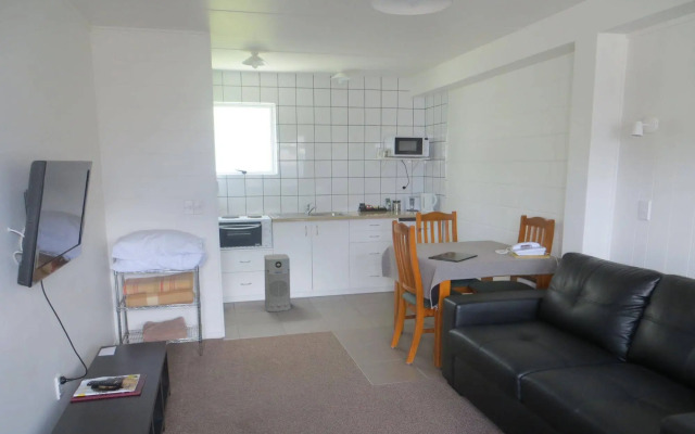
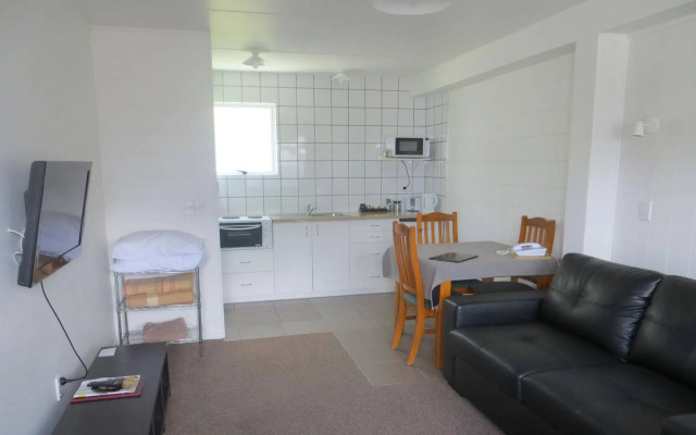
- air purifier [264,253,291,312]
